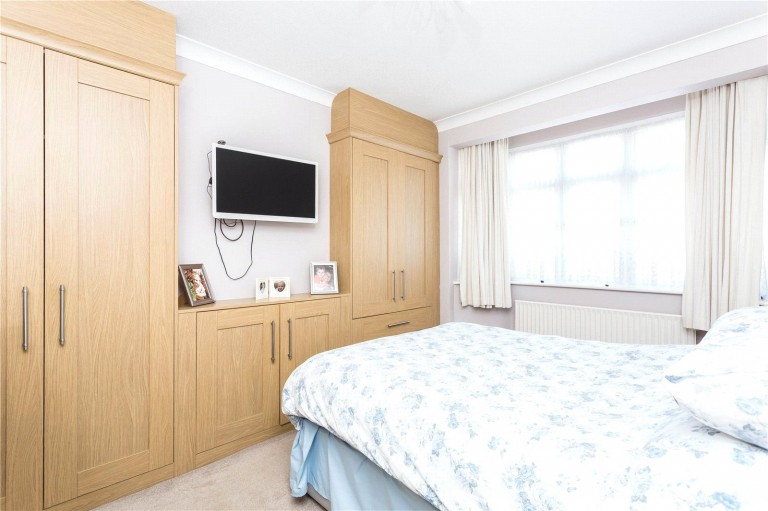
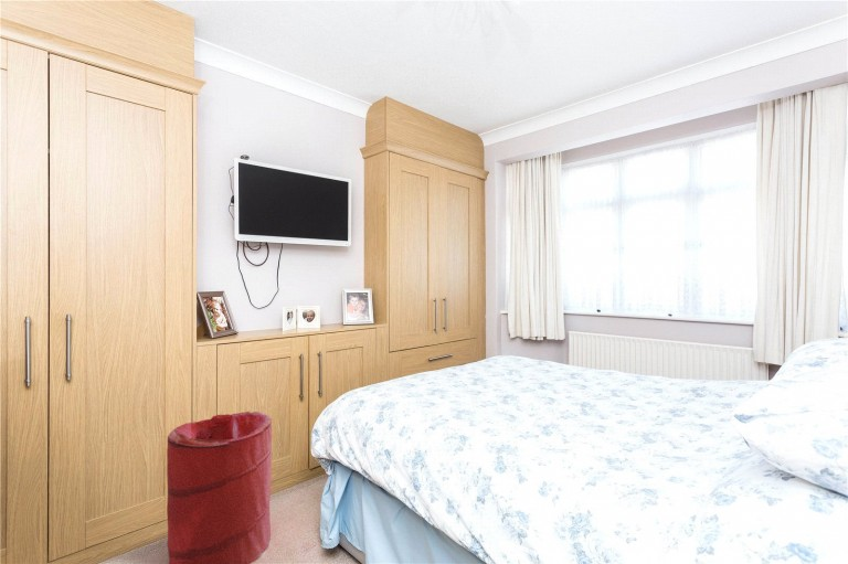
+ laundry hamper [166,411,273,564]
